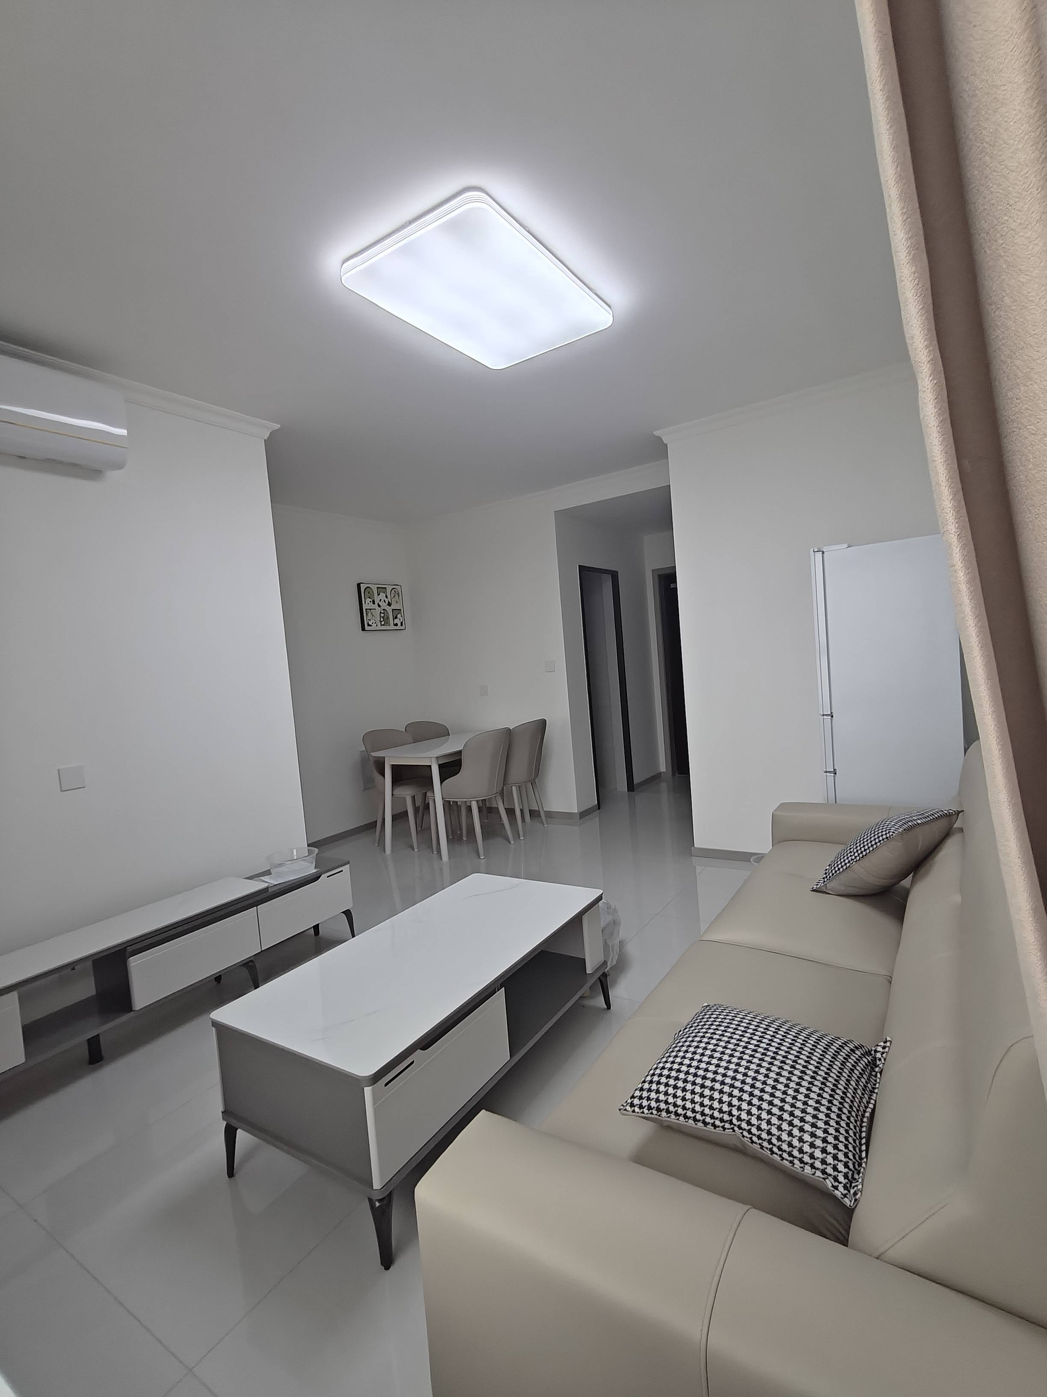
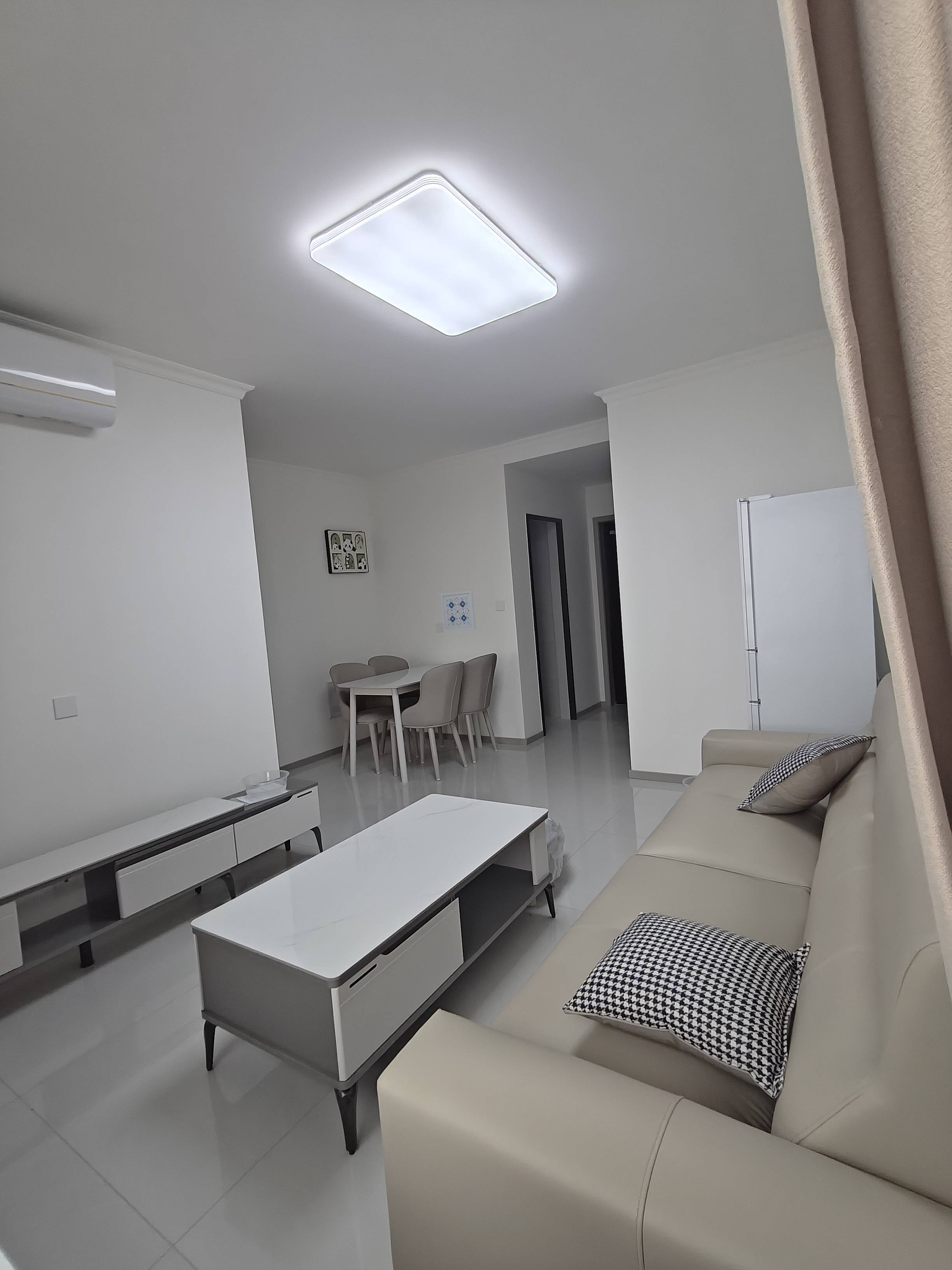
+ wall art [440,590,476,631]
